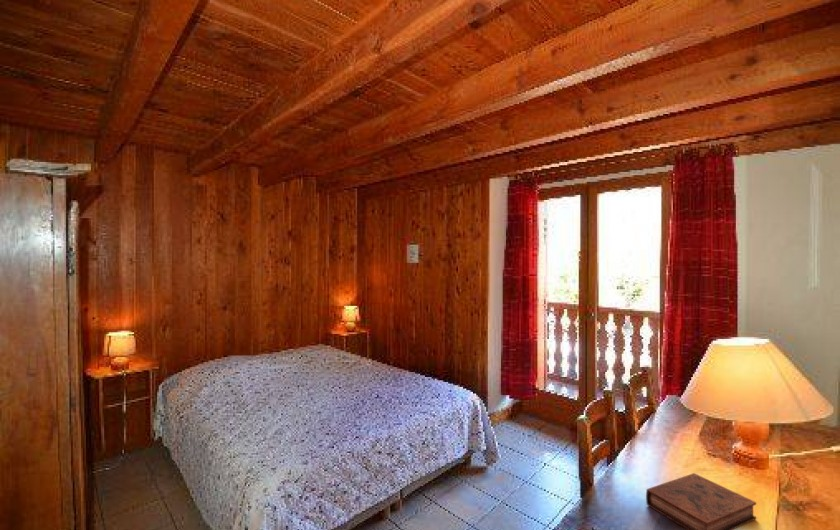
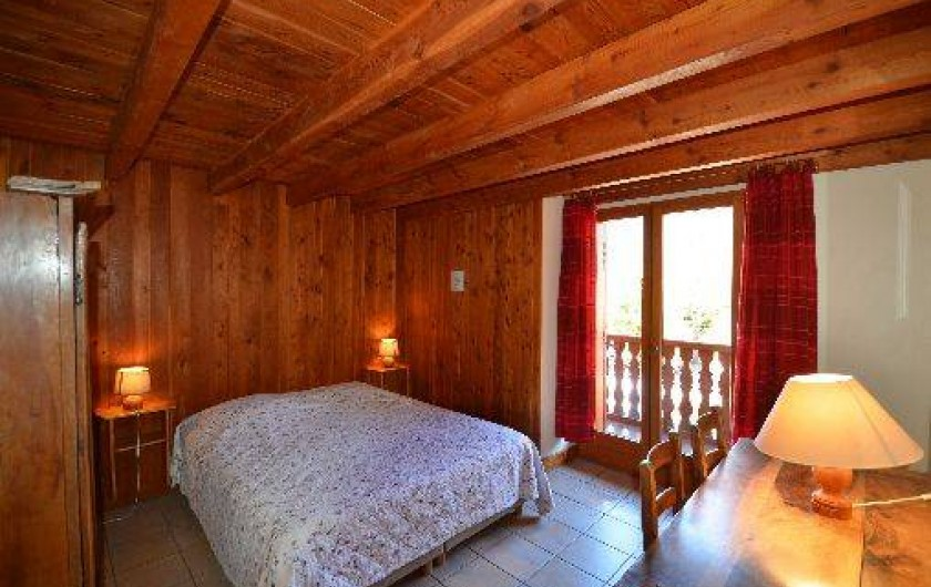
- book [645,472,757,530]
